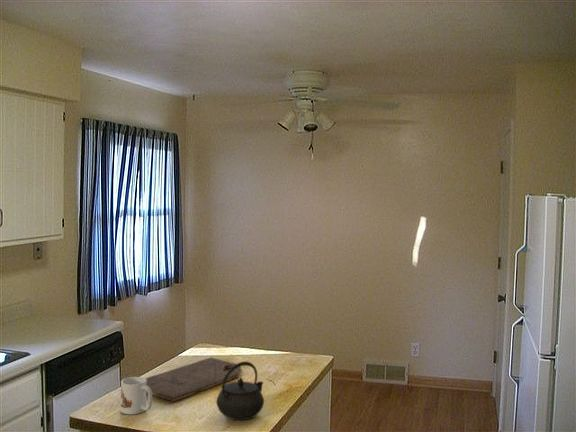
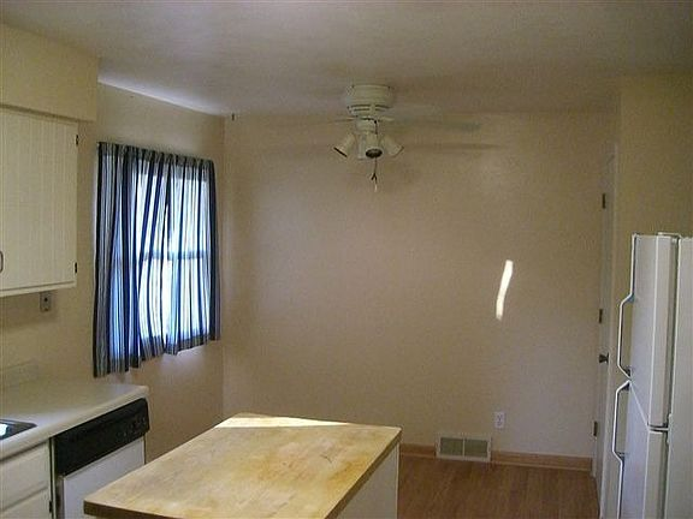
- cutting board [145,356,242,403]
- mug [120,376,153,415]
- kettle [215,360,265,421]
